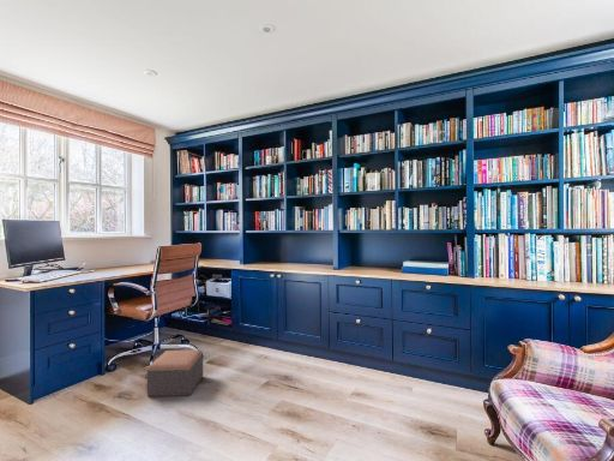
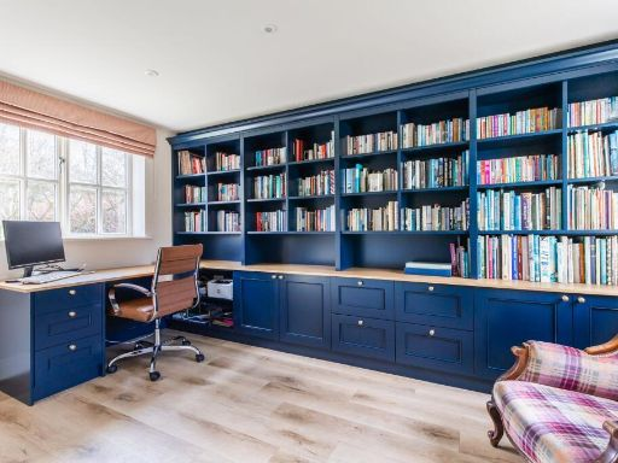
- footstool [146,349,204,397]
